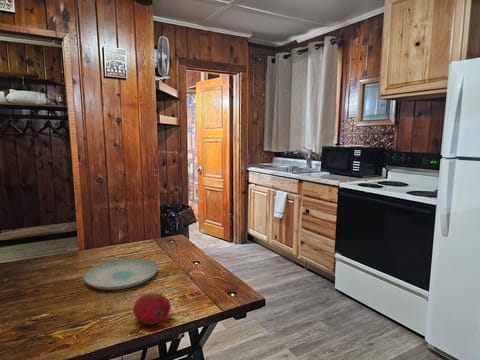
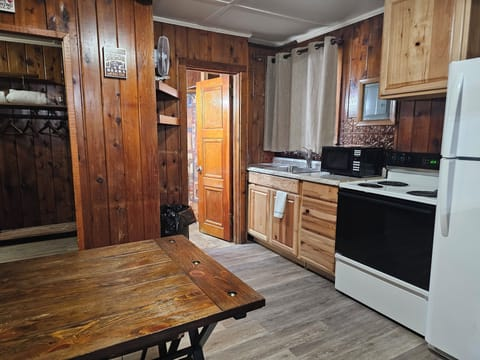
- fruit [132,292,172,325]
- plate [83,257,159,291]
